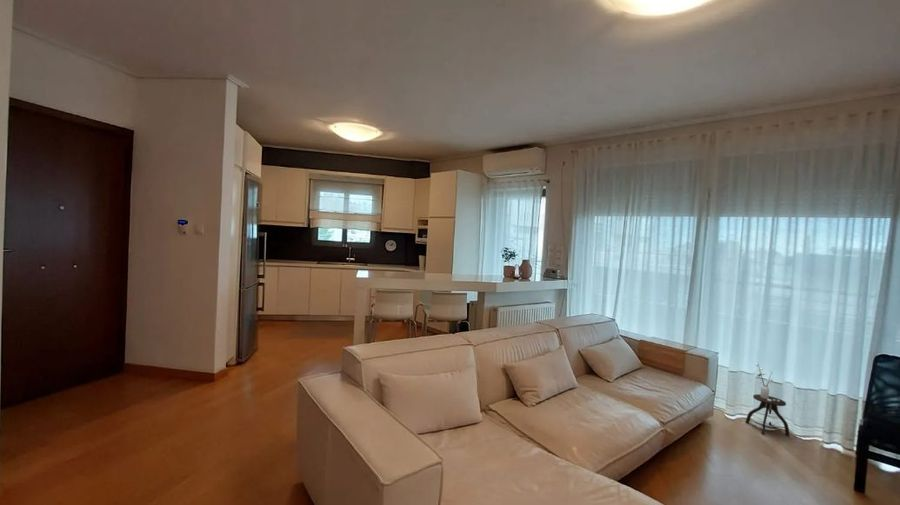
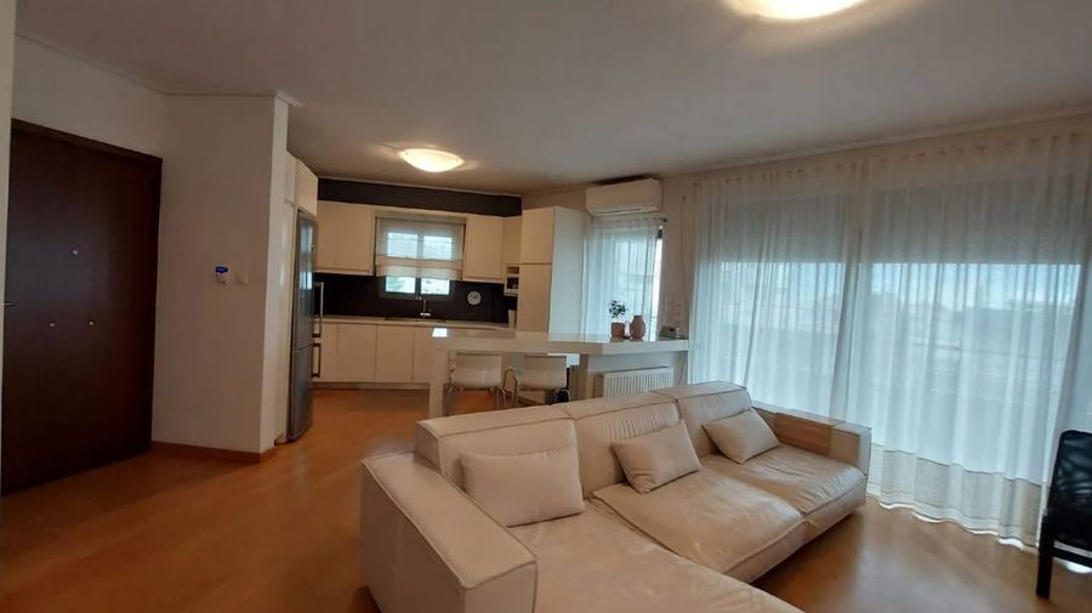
- side table [745,362,790,437]
